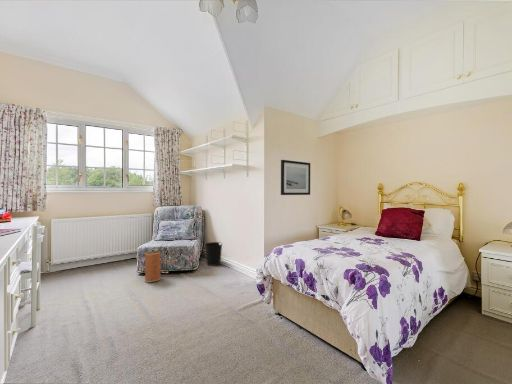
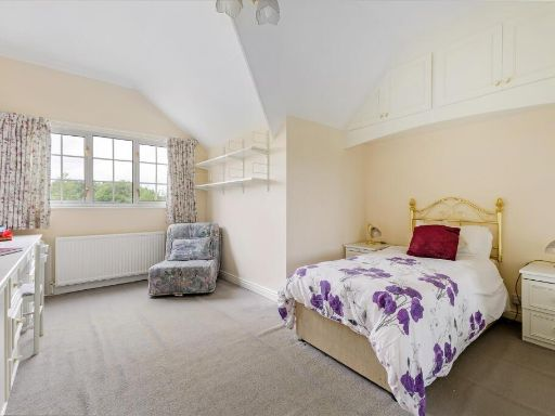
- wastebasket [204,241,223,267]
- basket [144,250,162,283]
- wall art [280,159,311,196]
